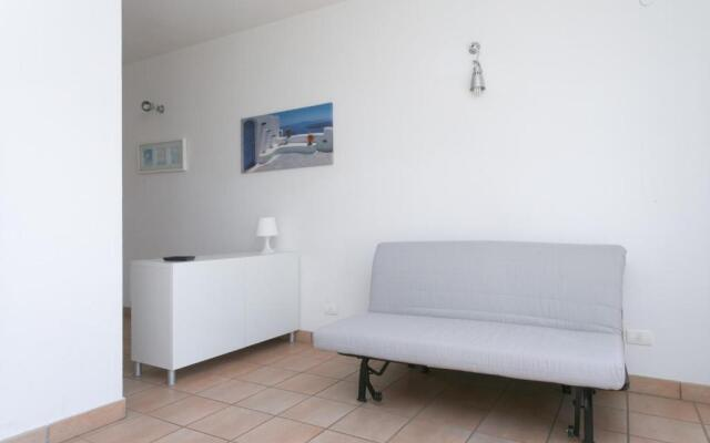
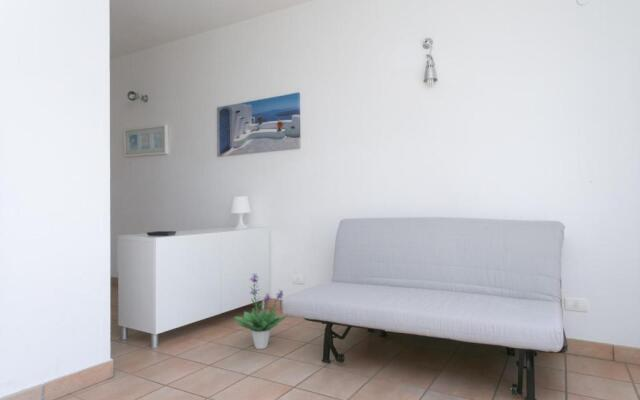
+ potted plant [234,272,289,350]
